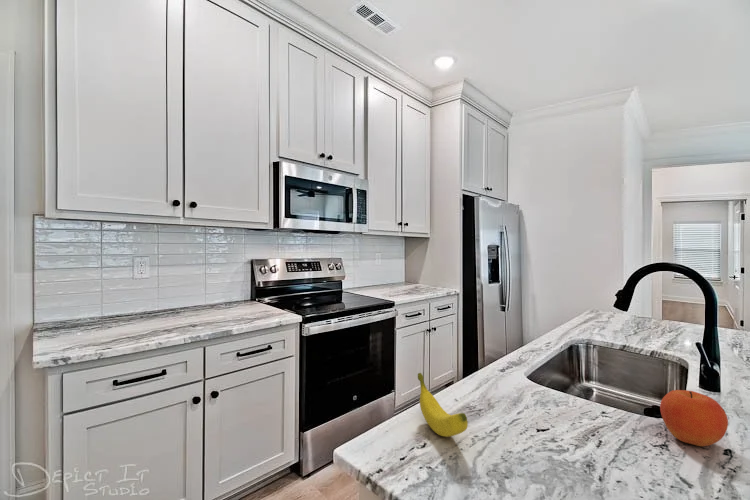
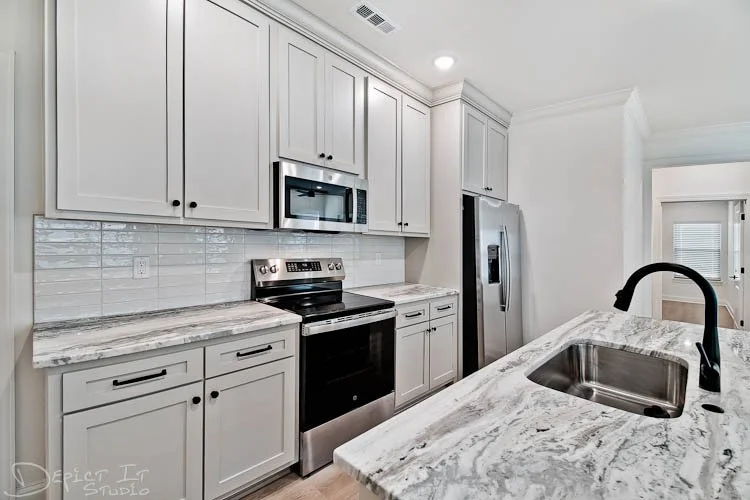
- banana [417,372,469,438]
- fruit [659,389,729,447]
